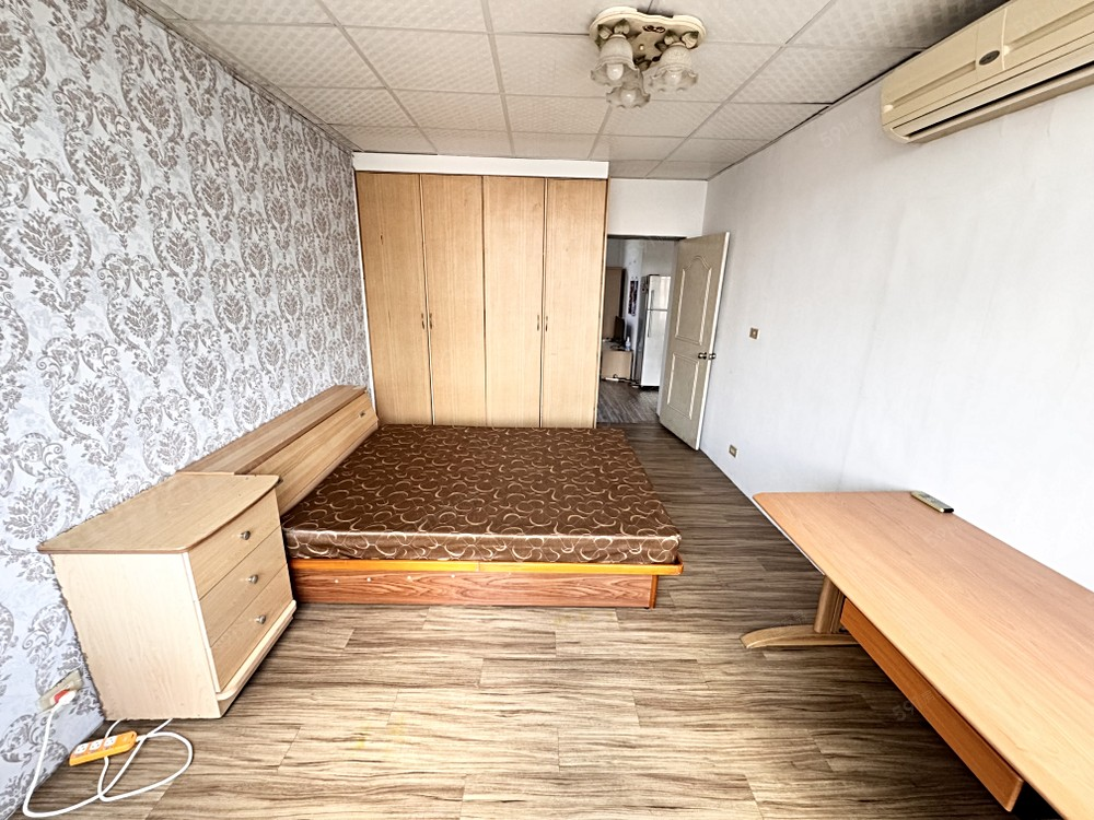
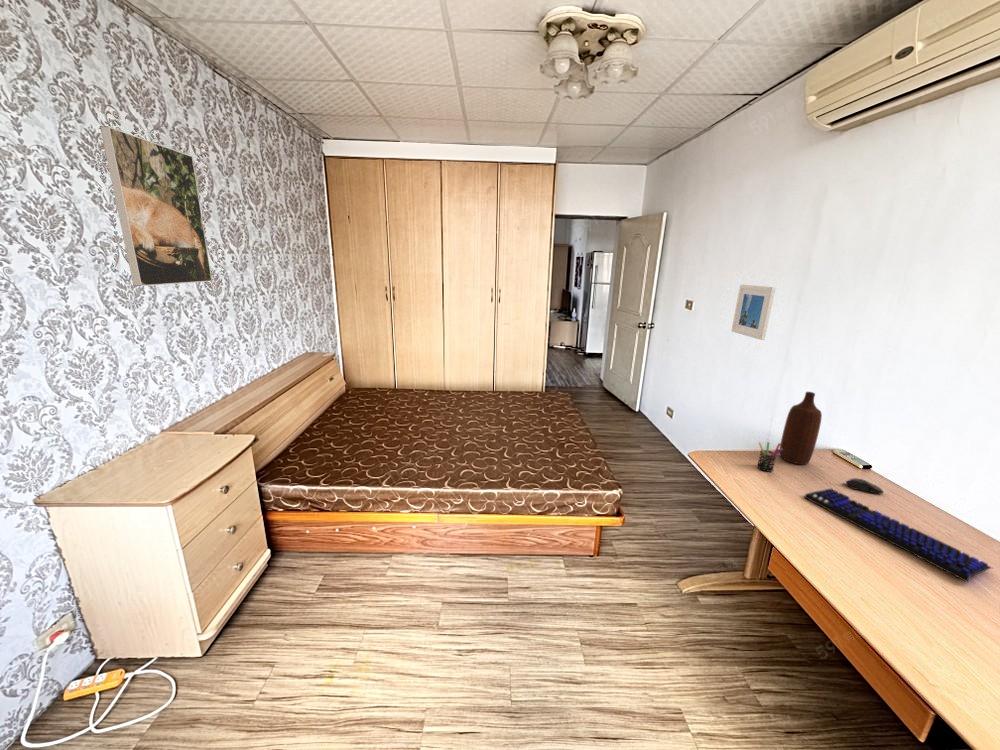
+ computer mouse [845,477,884,495]
+ keyboard [803,487,993,584]
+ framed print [730,283,776,341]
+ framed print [99,125,213,287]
+ pen holder [756,441,783,473]
+ bottle [778,391,823,465]
